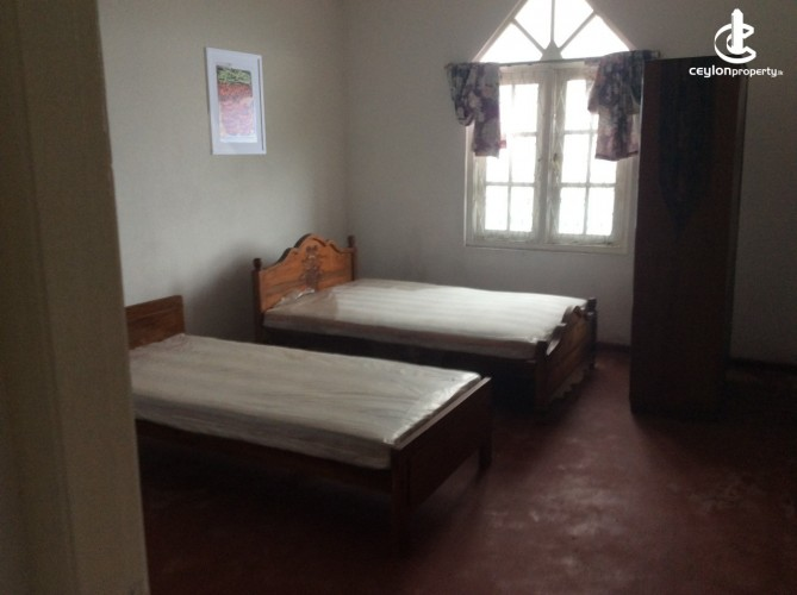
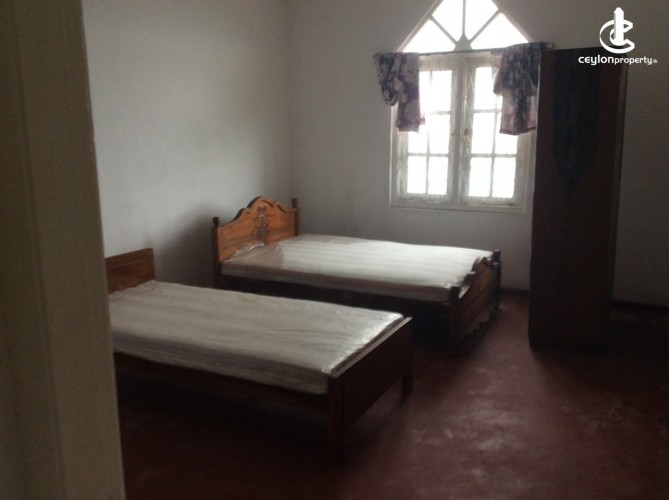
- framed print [203,45,267,156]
